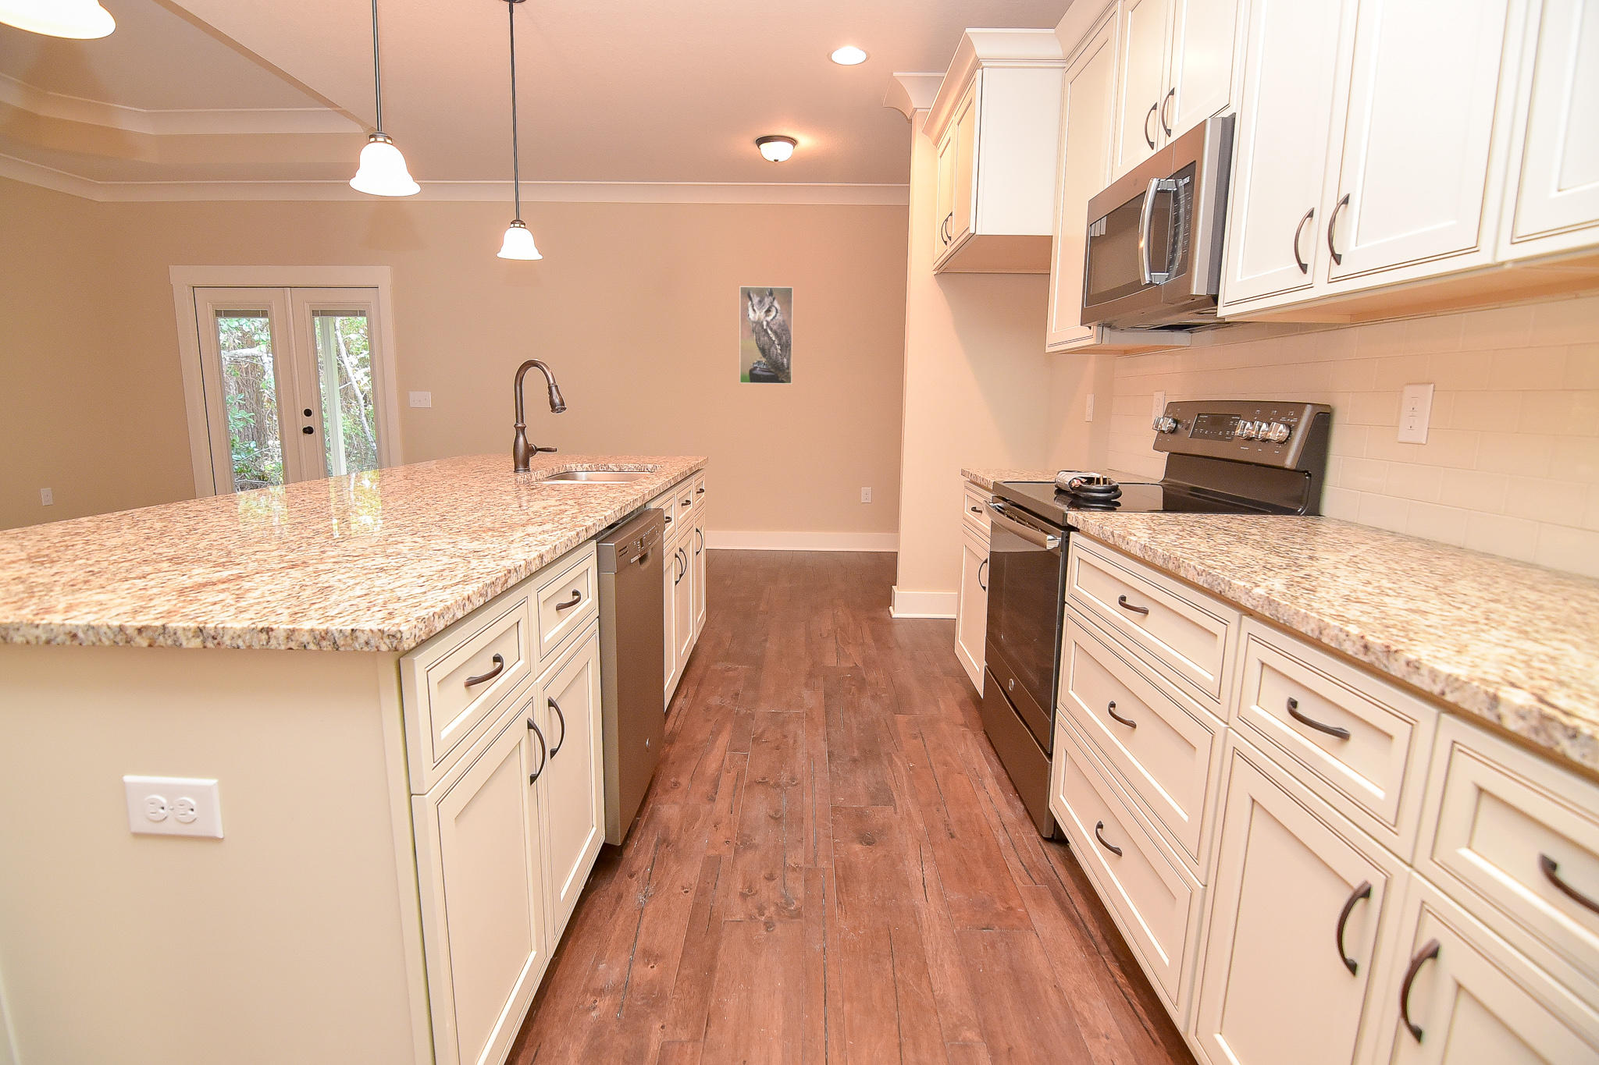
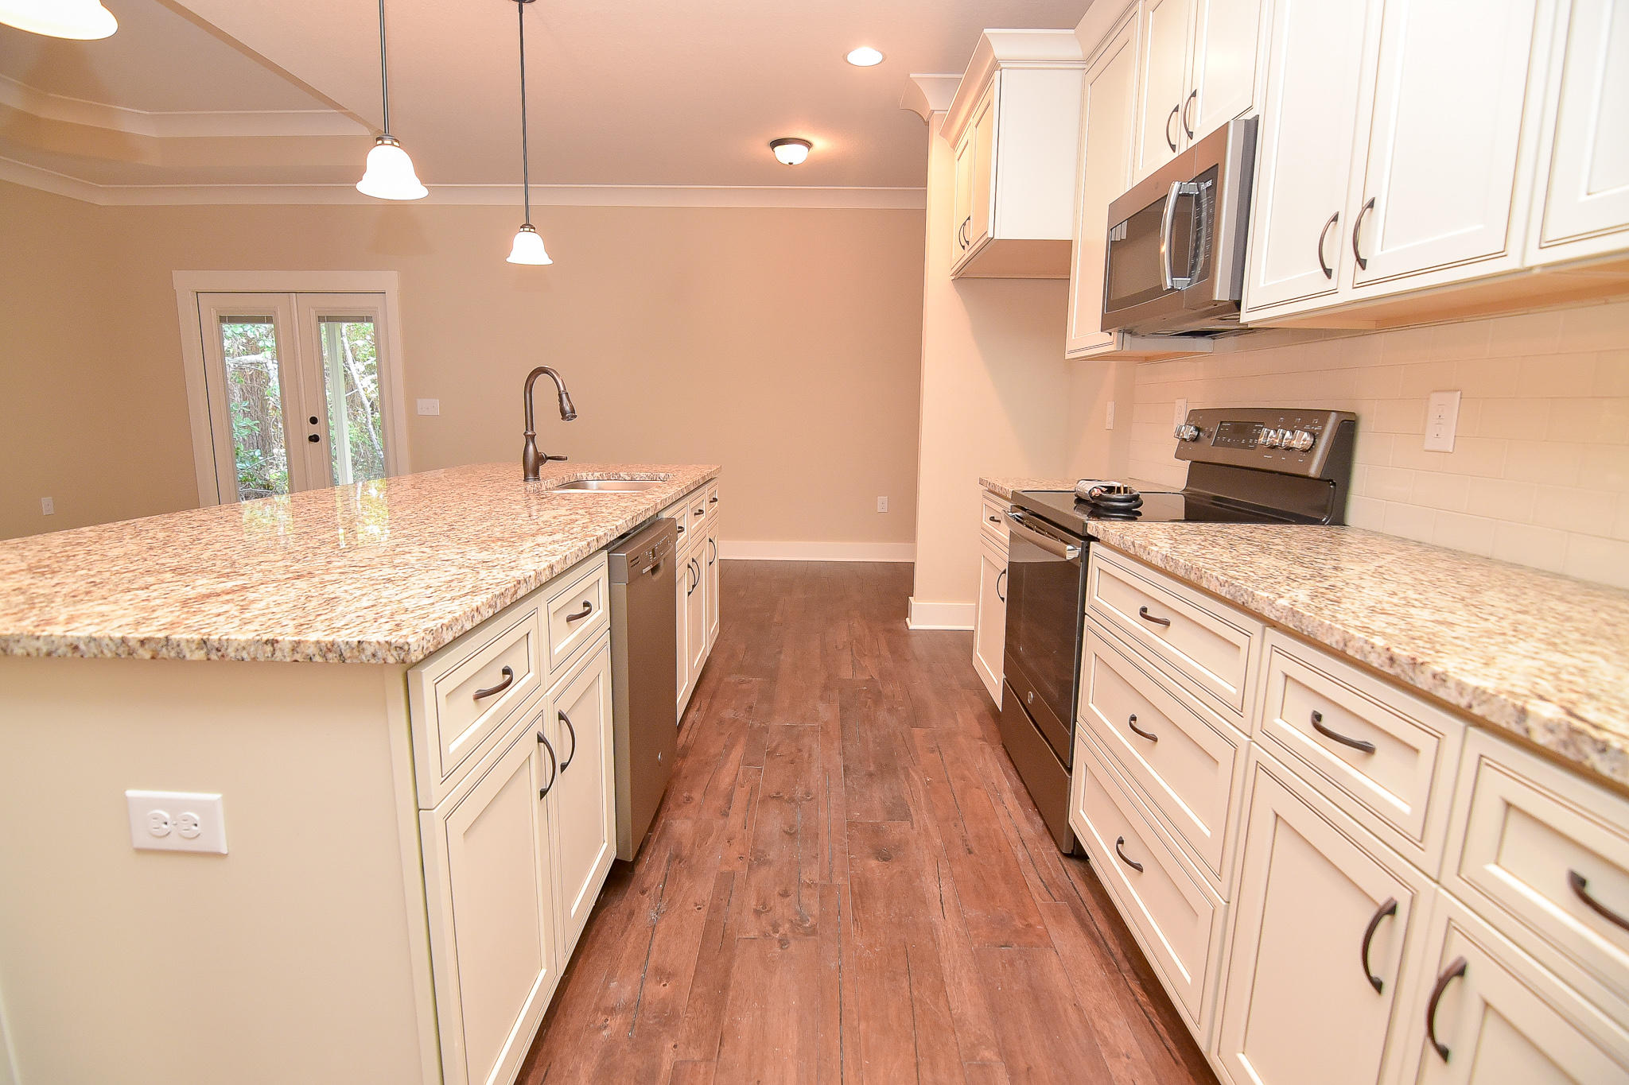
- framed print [738,285,794,385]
